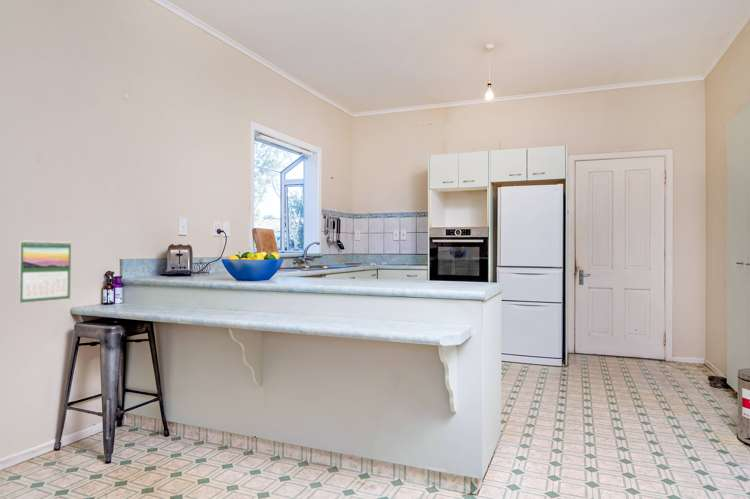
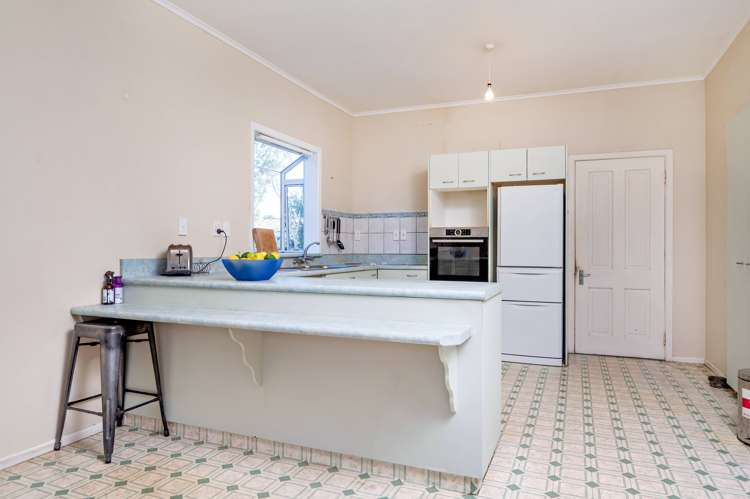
- calendar [18,239,72,304]
